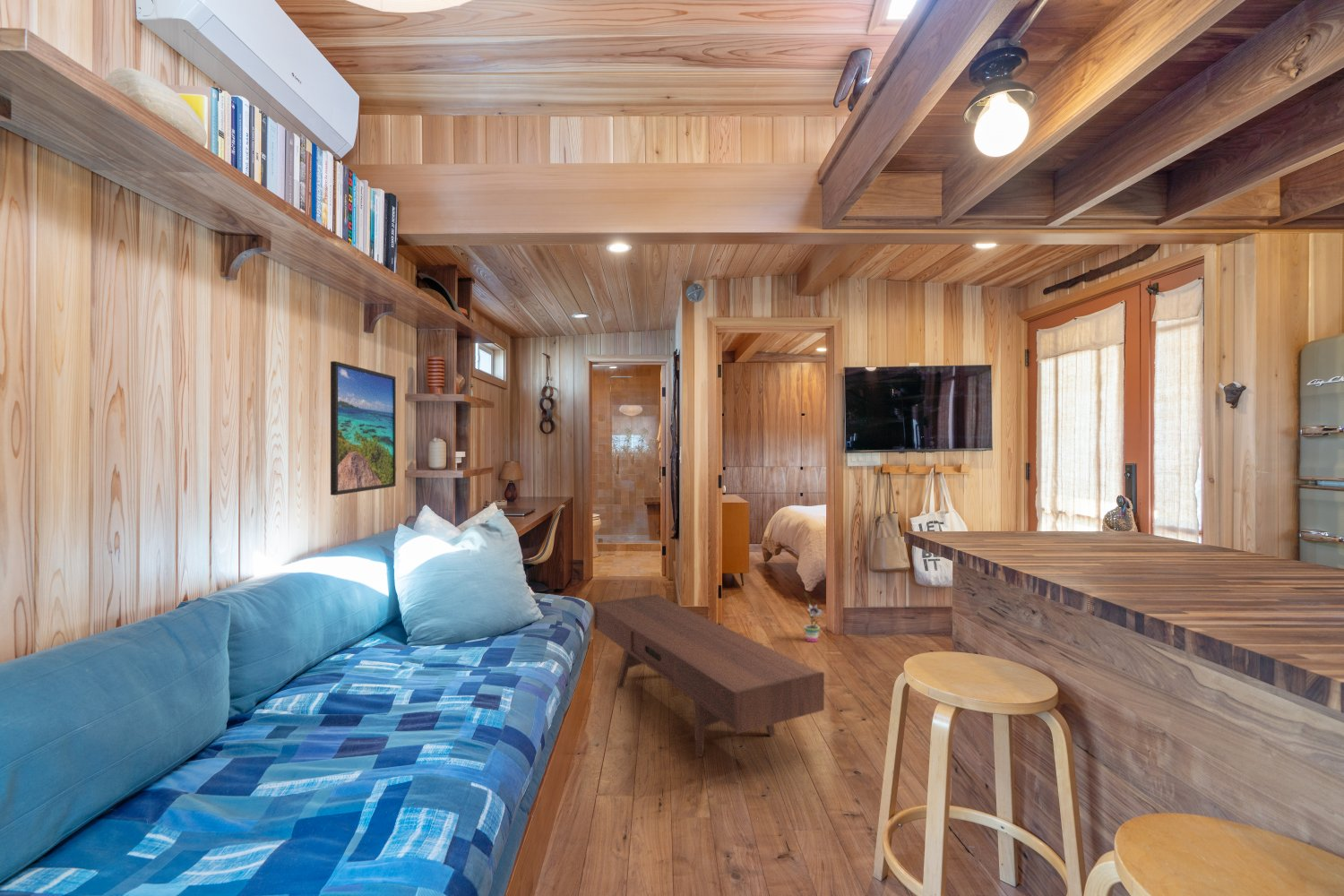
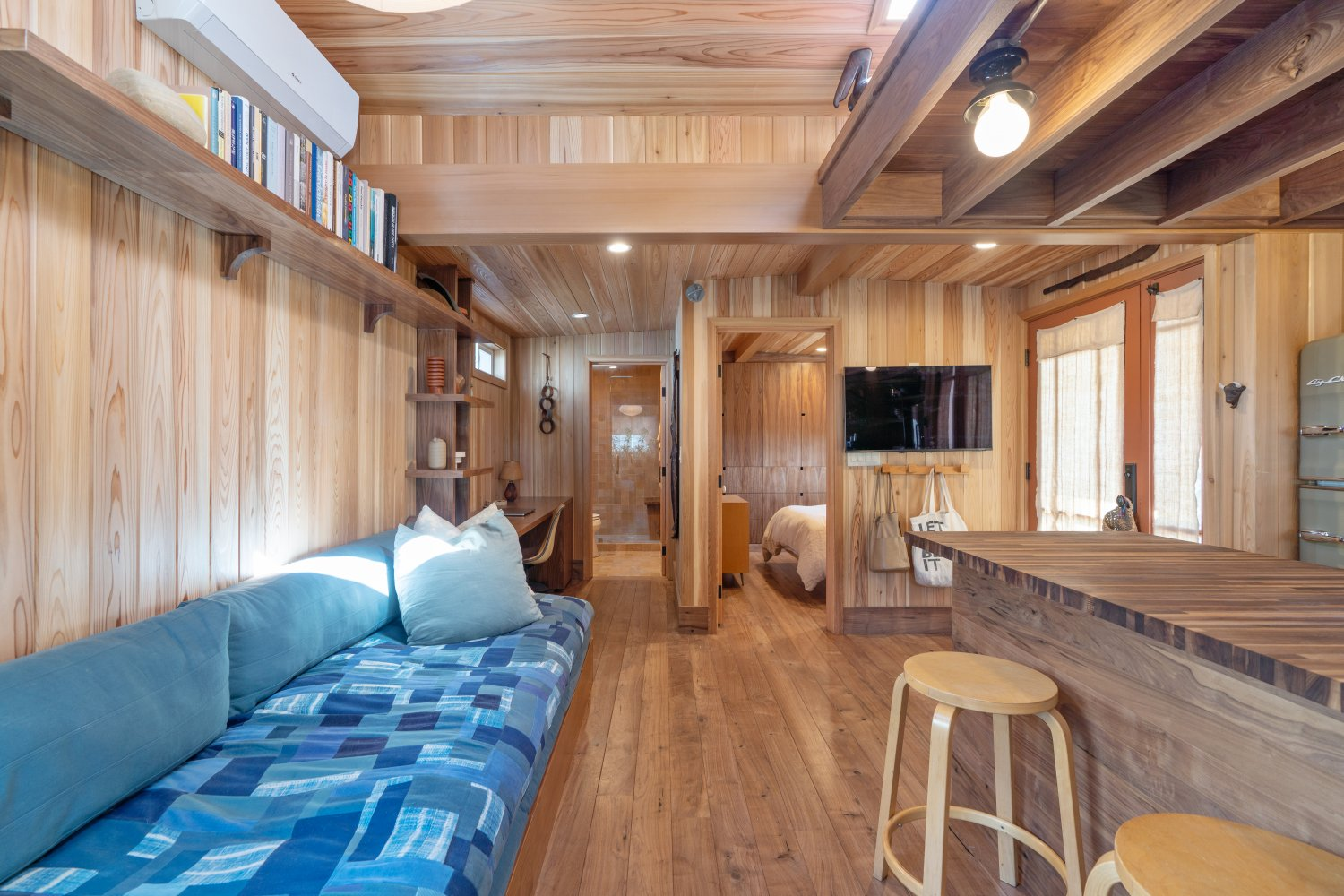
- coffee table [593,593,825,759]
- potted plant [803,591,824,642]
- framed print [330,360,397,496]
